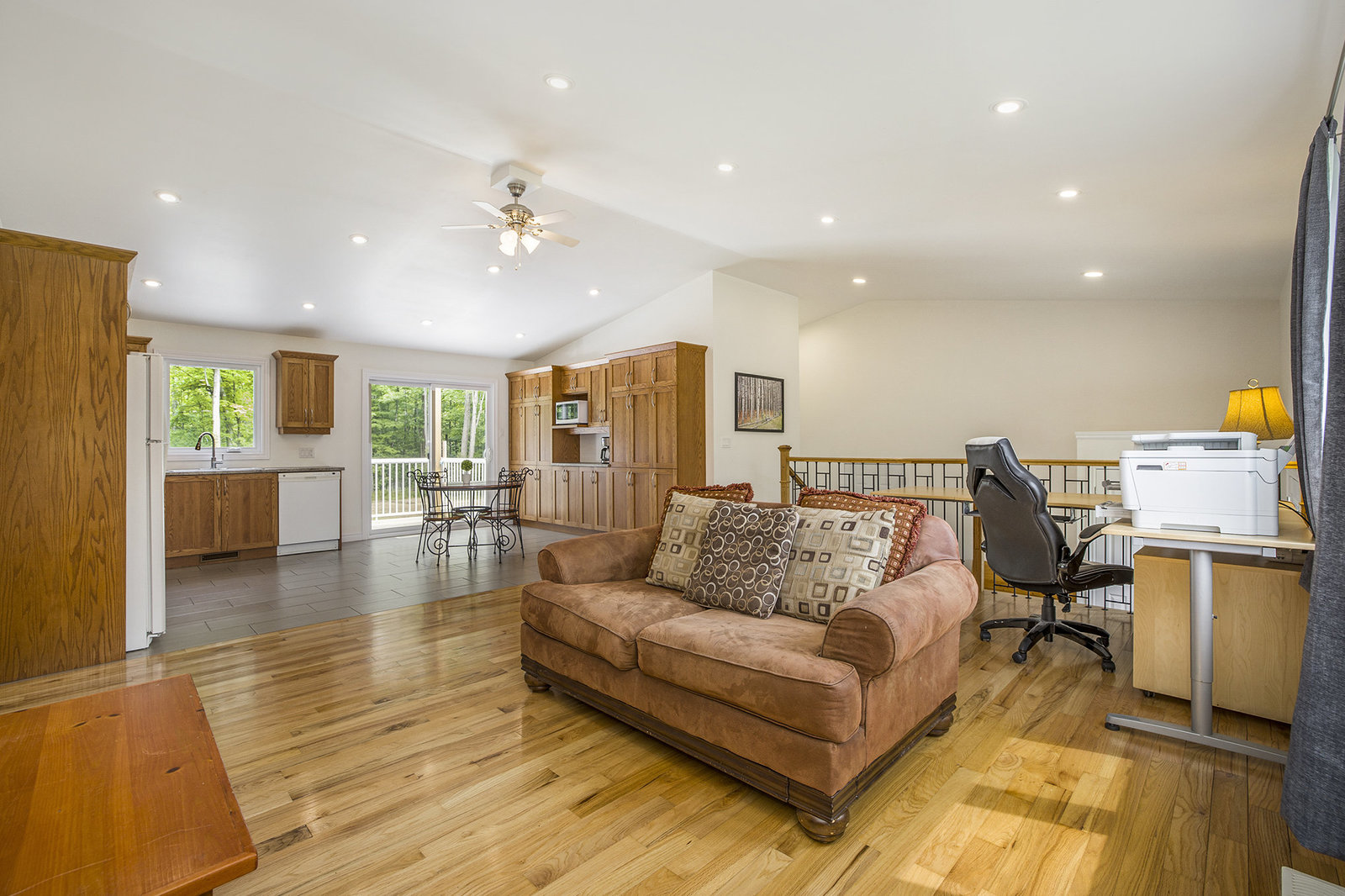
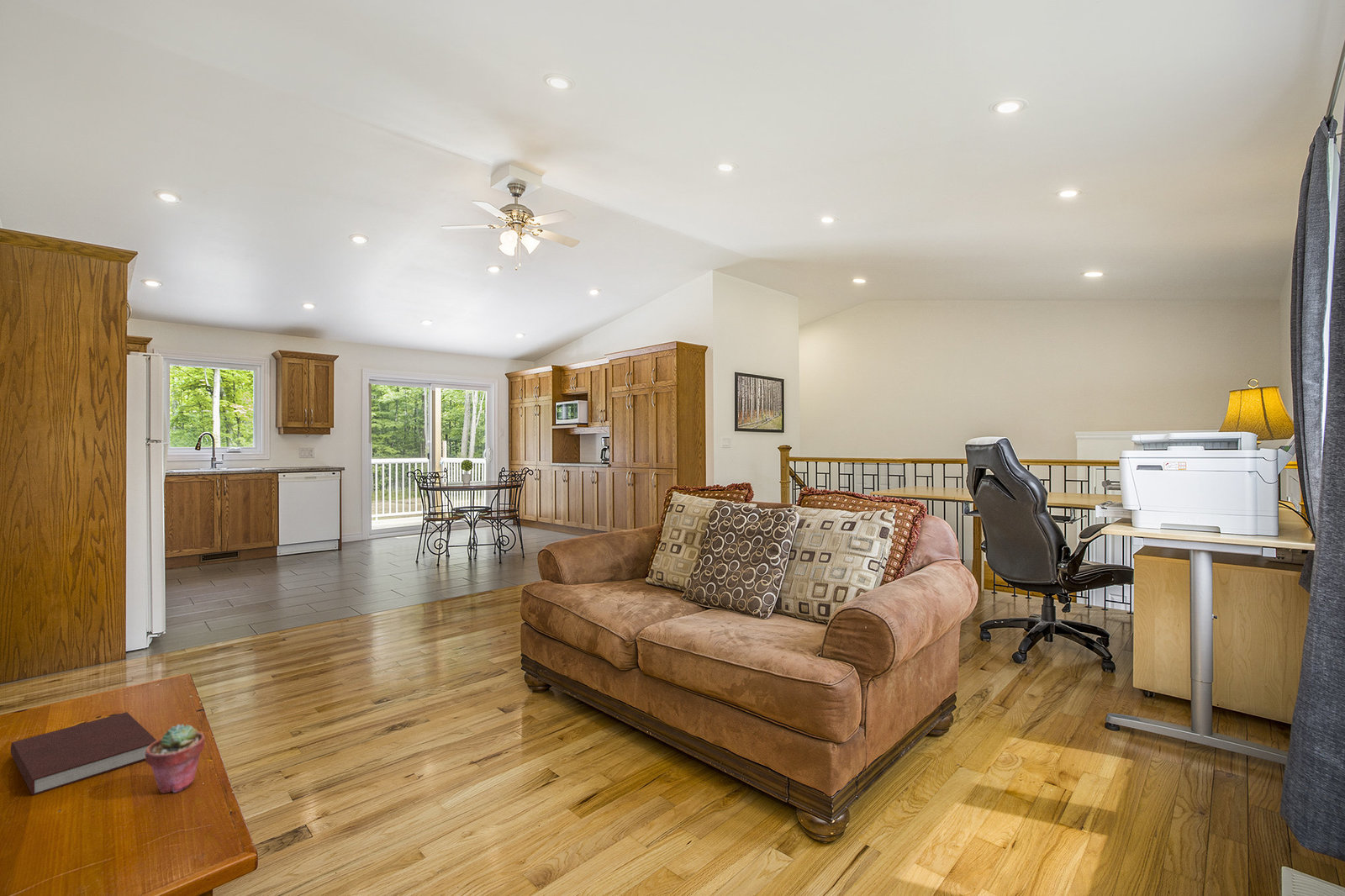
+ notebook [10,711,157,796]
+ potted succulent [145,723,206,794]
